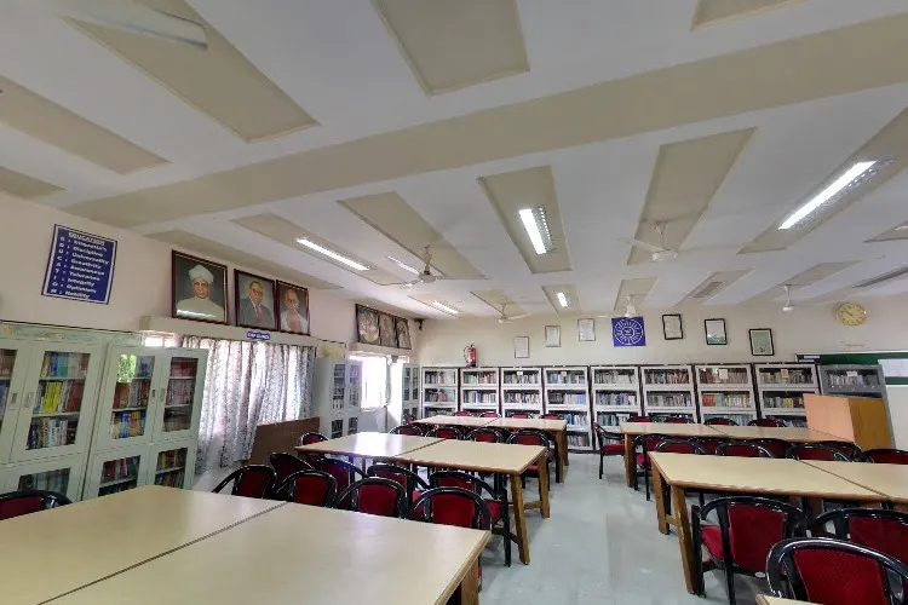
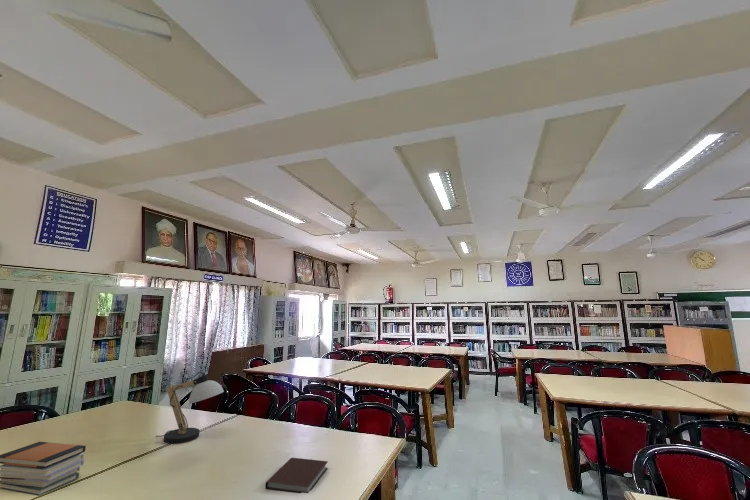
+ book stack [0,441,87,497]
+ notebook [264,457,329,494]
+ desk lamp [155,371,225,445]
